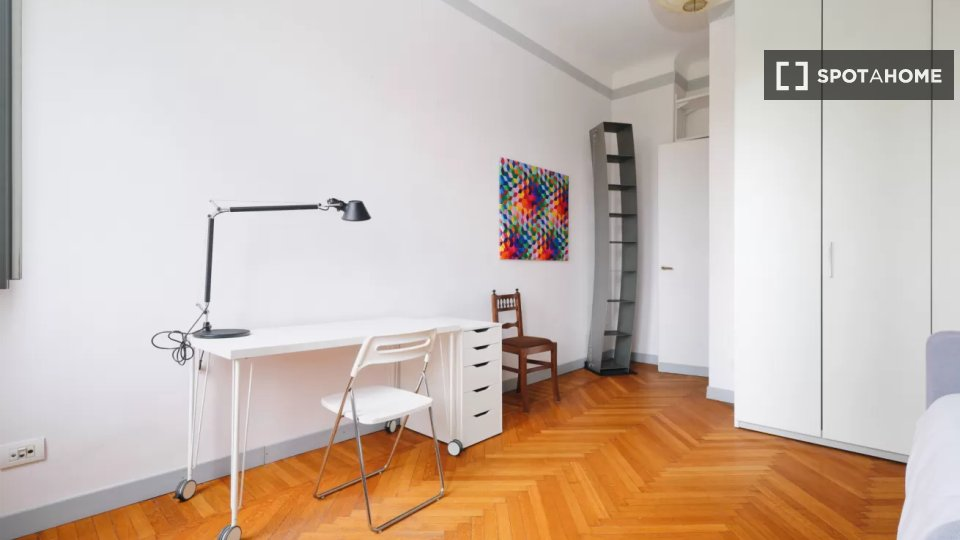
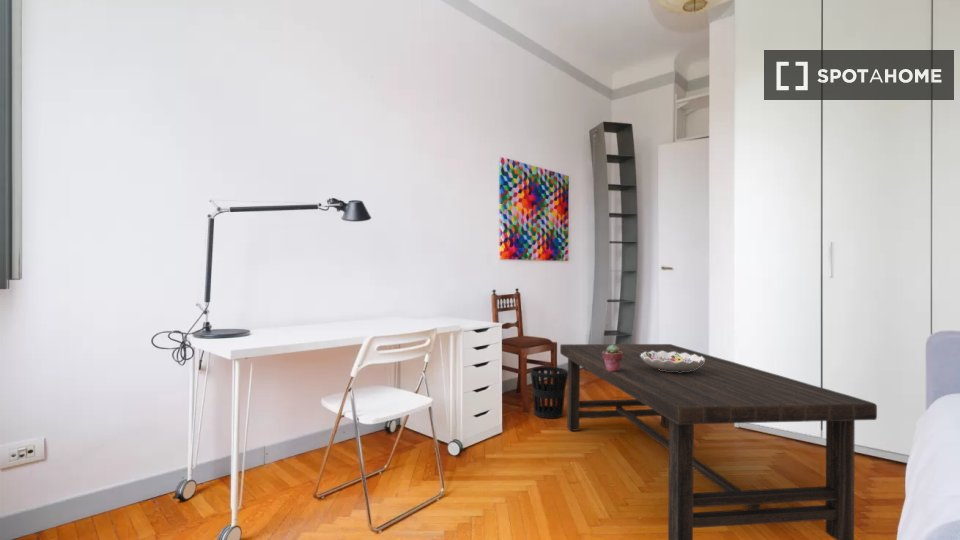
+ coffee table [559,343,878,540]
+ potted succulent [602,345,623,372]
+ wastebasket [530,366,568,419]
+ decorative bowl [641,351,705,372]
